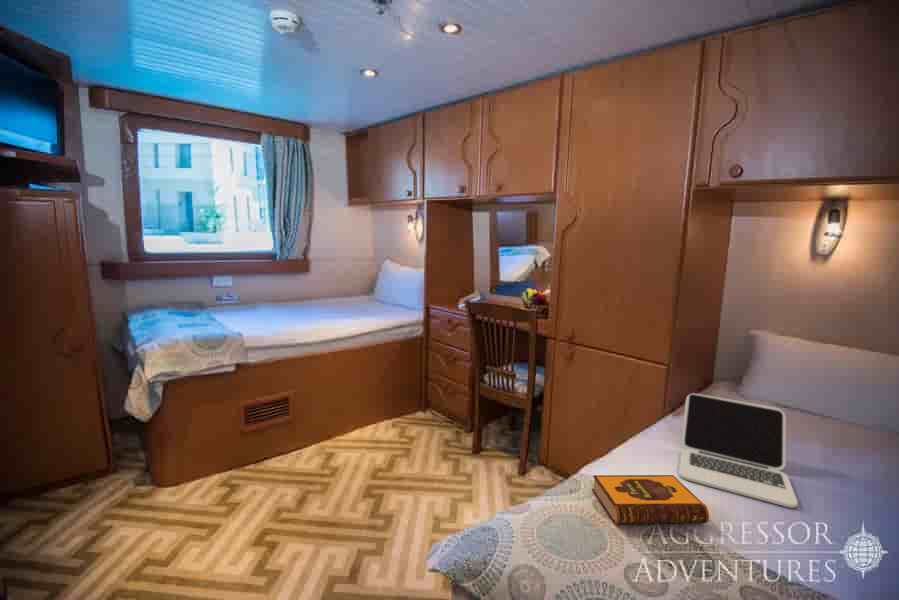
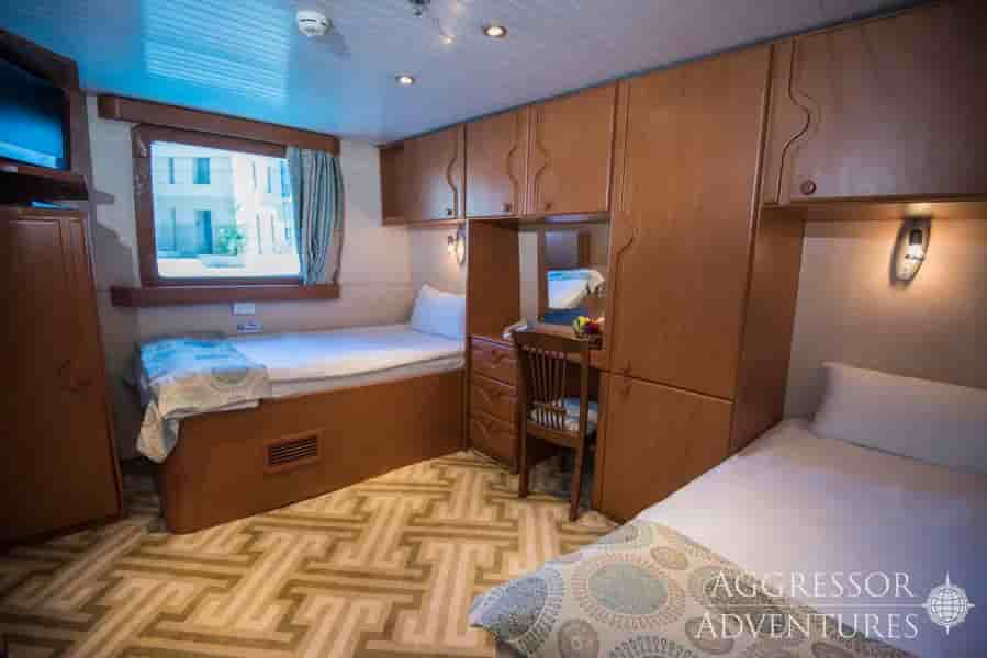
- hardback book [591,474,710,525]
- laptop [677,392,799,509]
